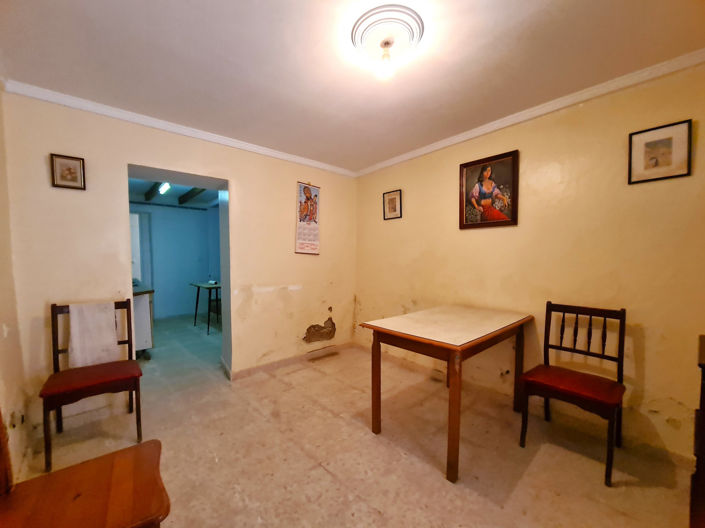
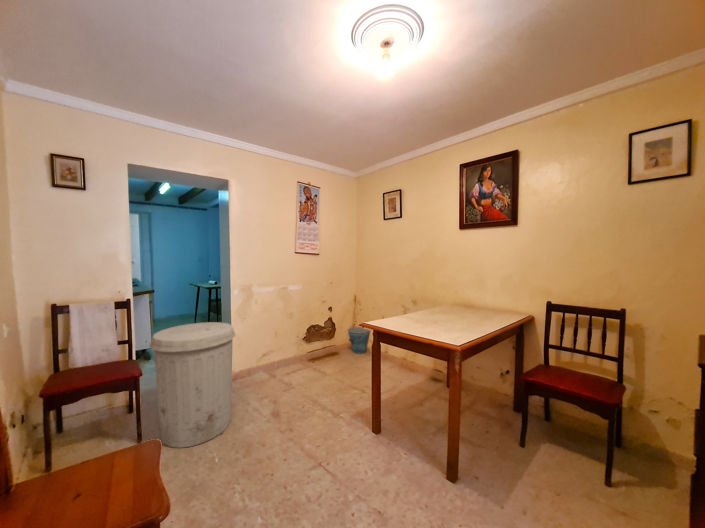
+ bucket [347,326,372,355]
+ trash can [148,321,237,449]
